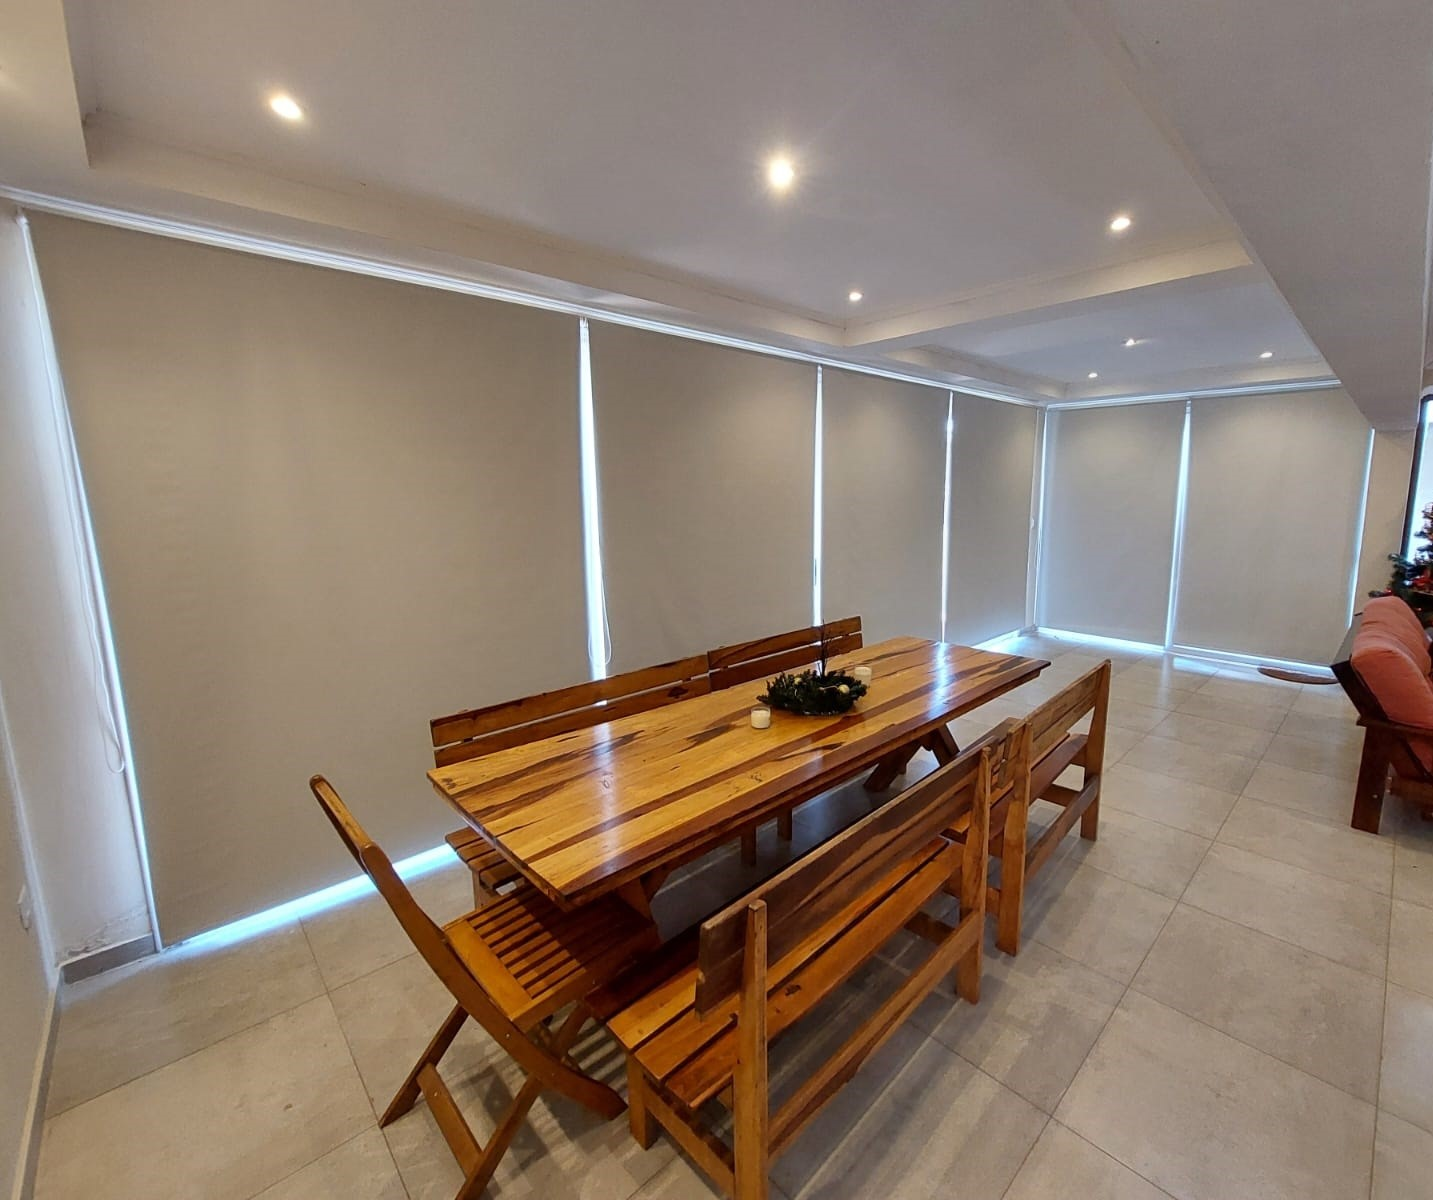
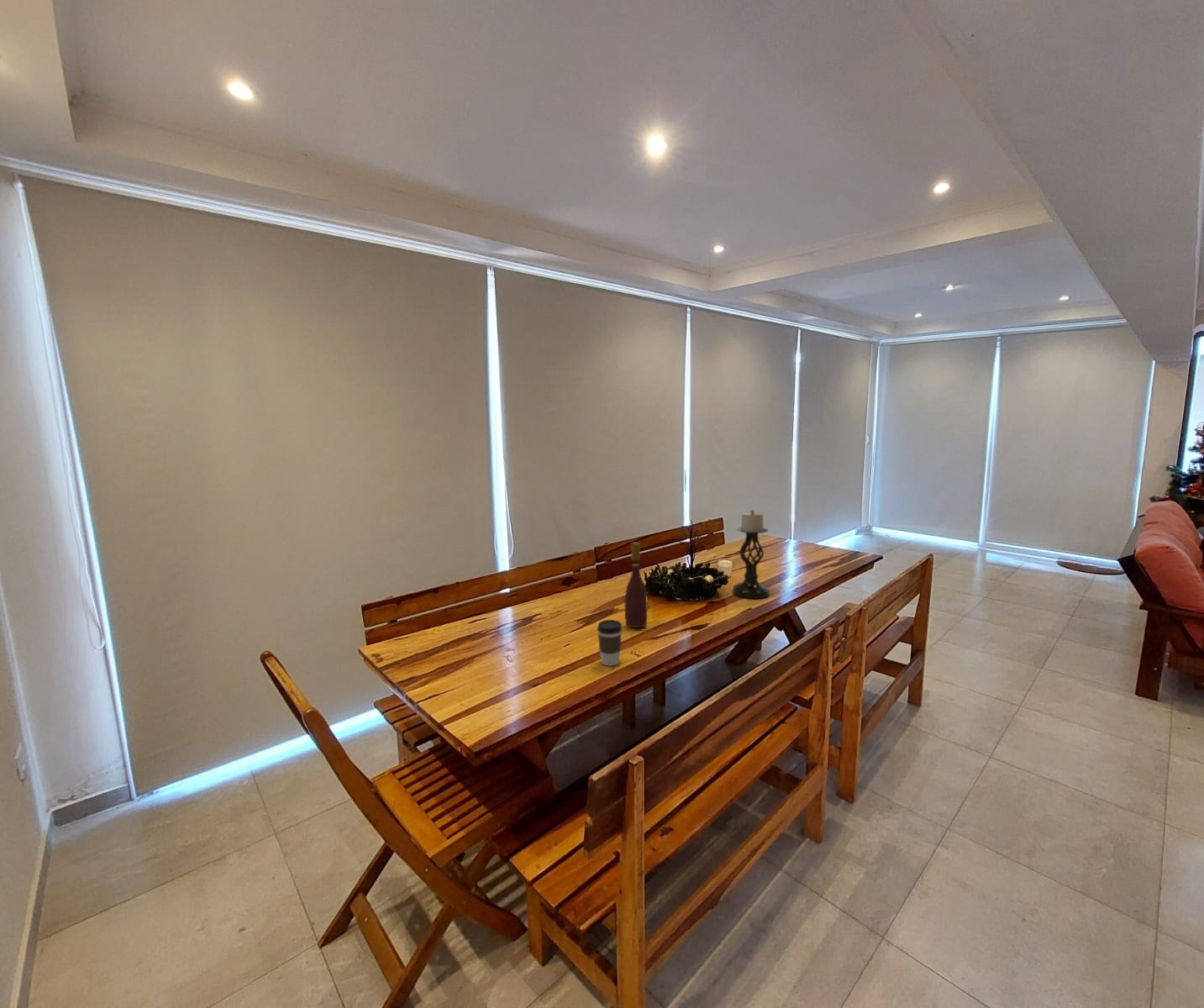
+ candle holder [732,509,770,600]
+ wine bottle [624,542,648,628]
+ coffee cup [597,619,623,667]
